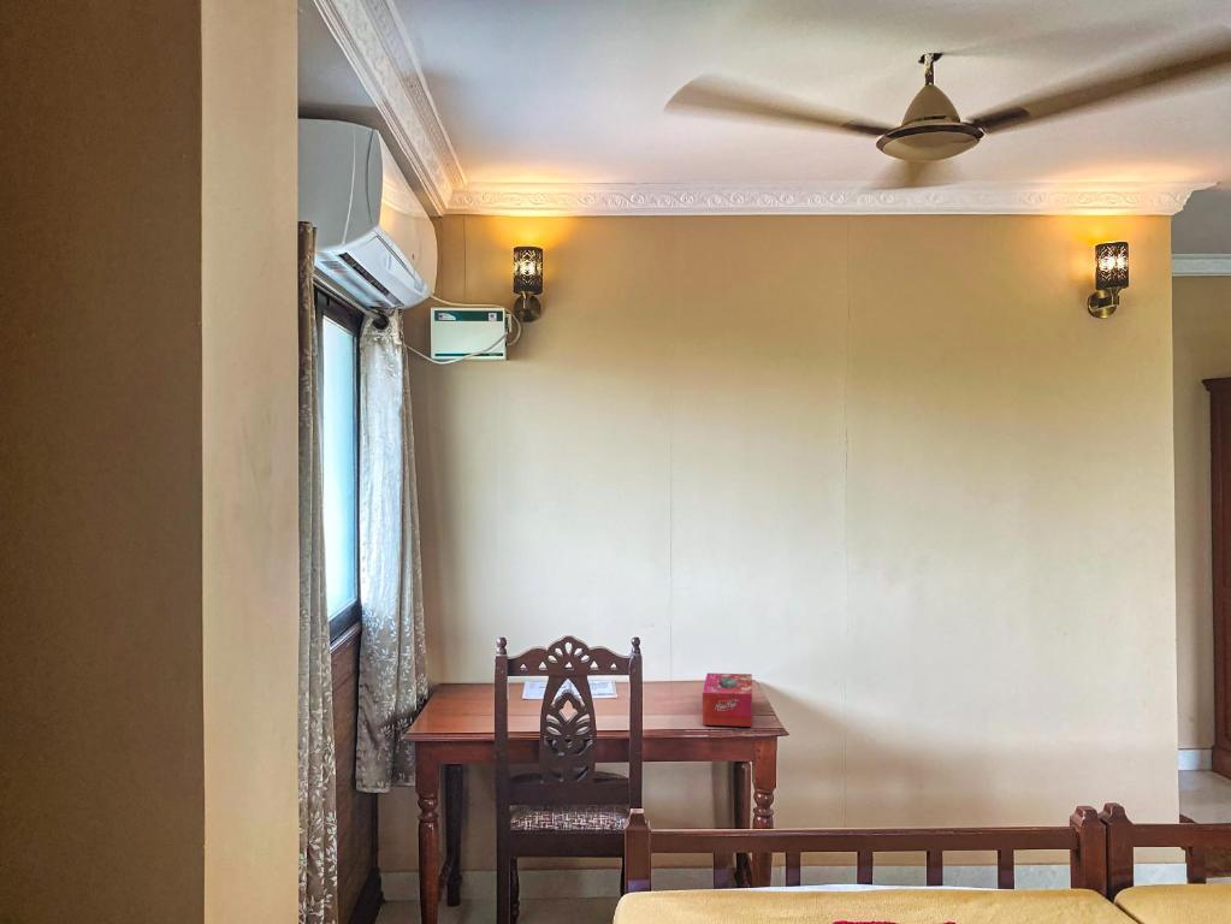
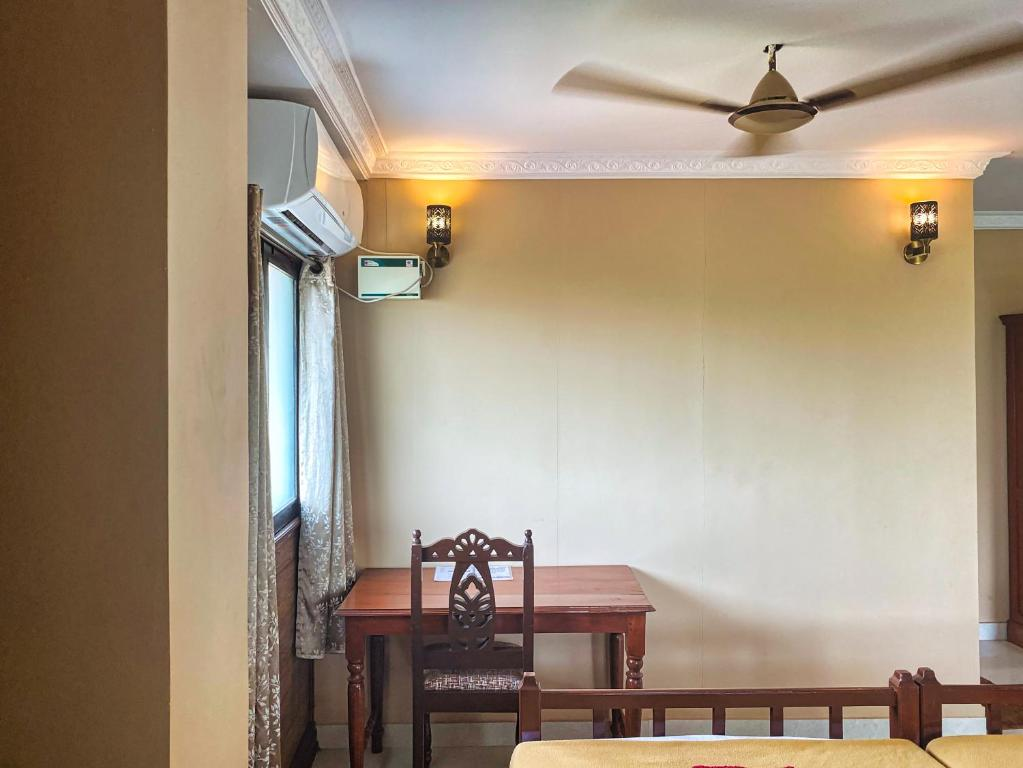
- tissue box [702,671,753,728]
